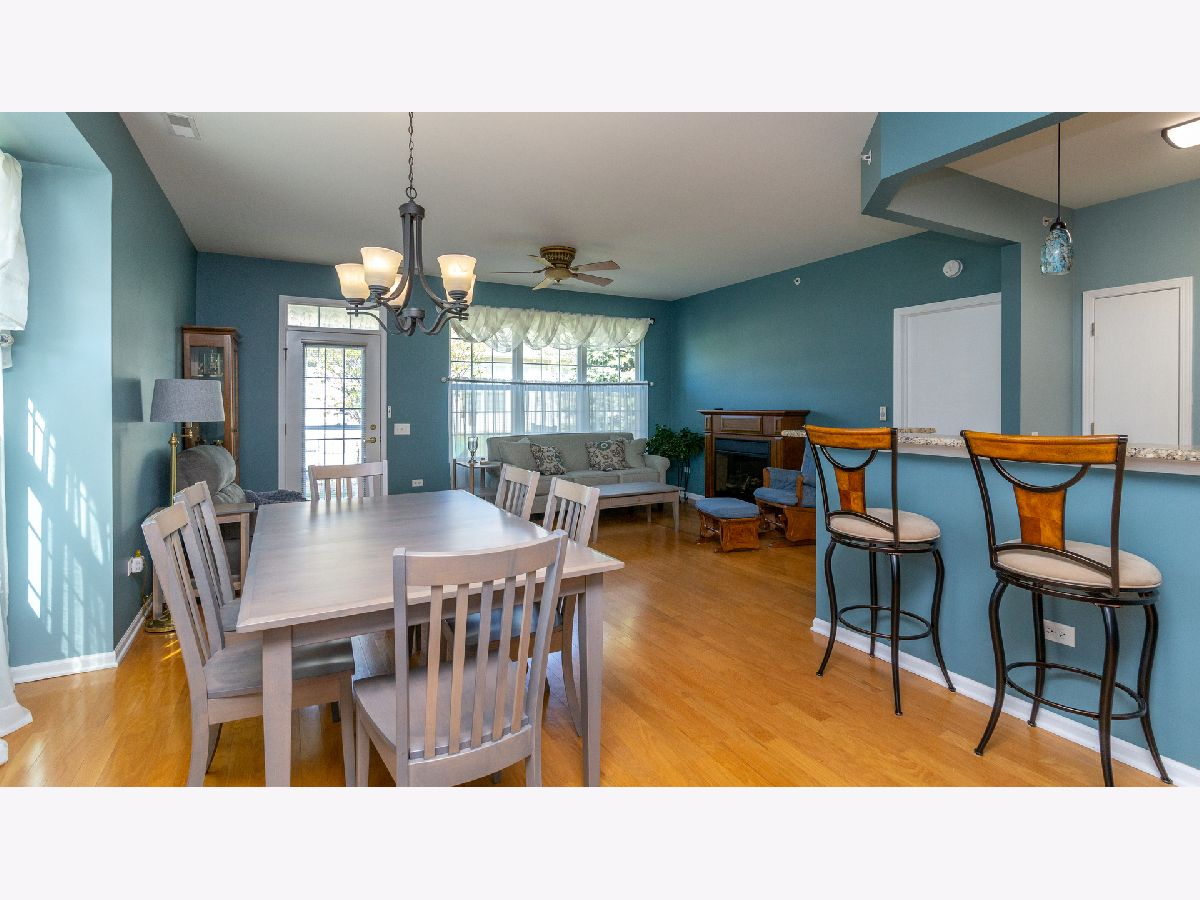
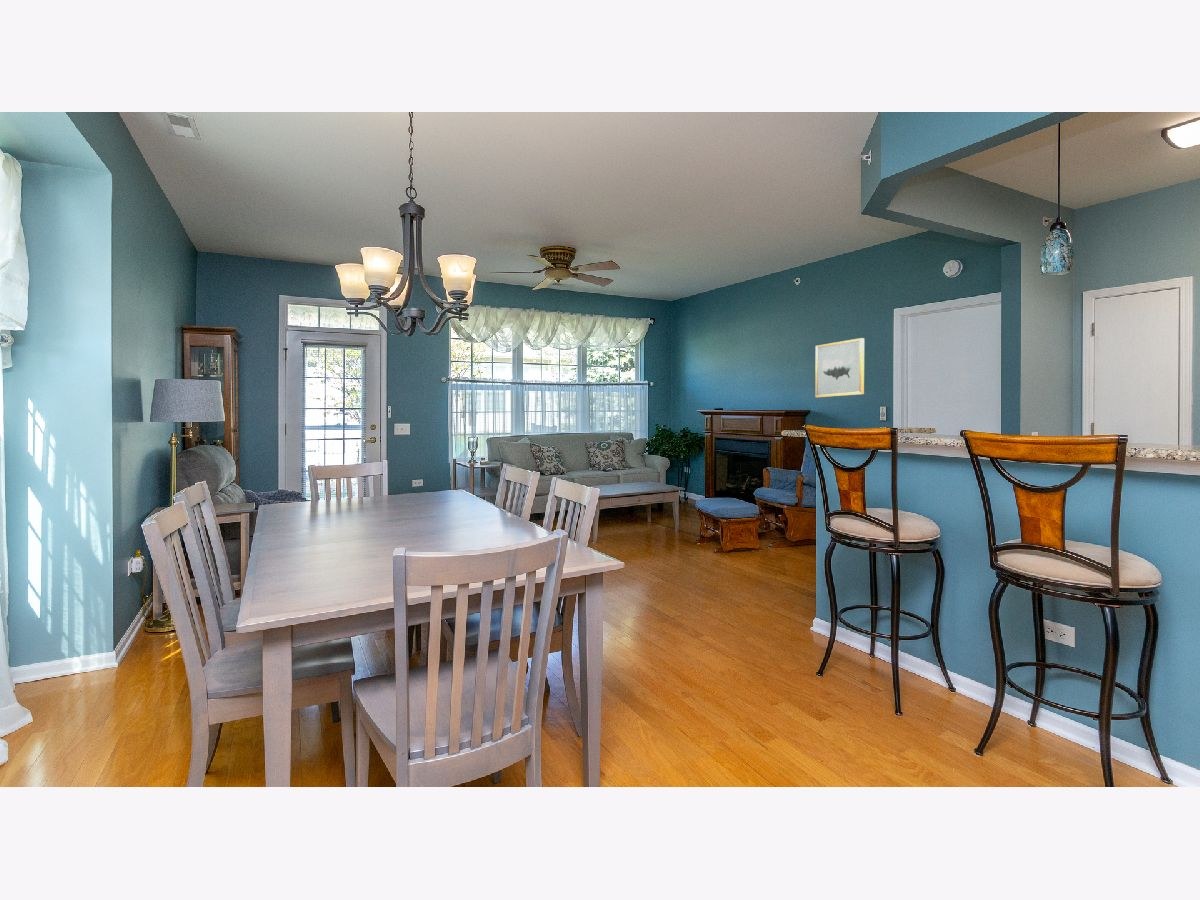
+ wall art [814,337,865,399]
